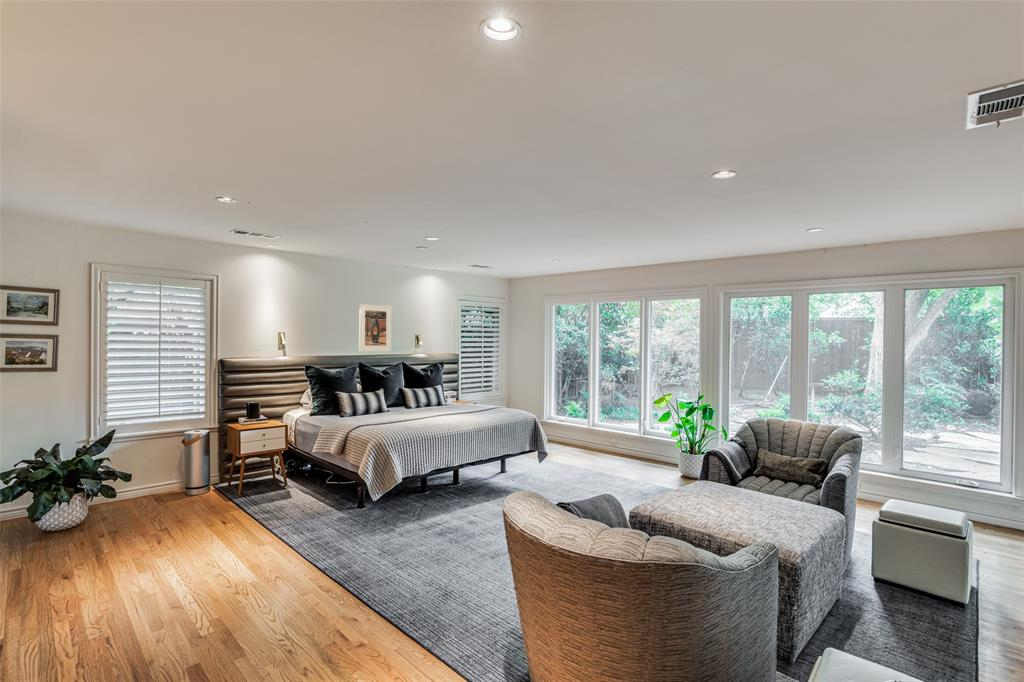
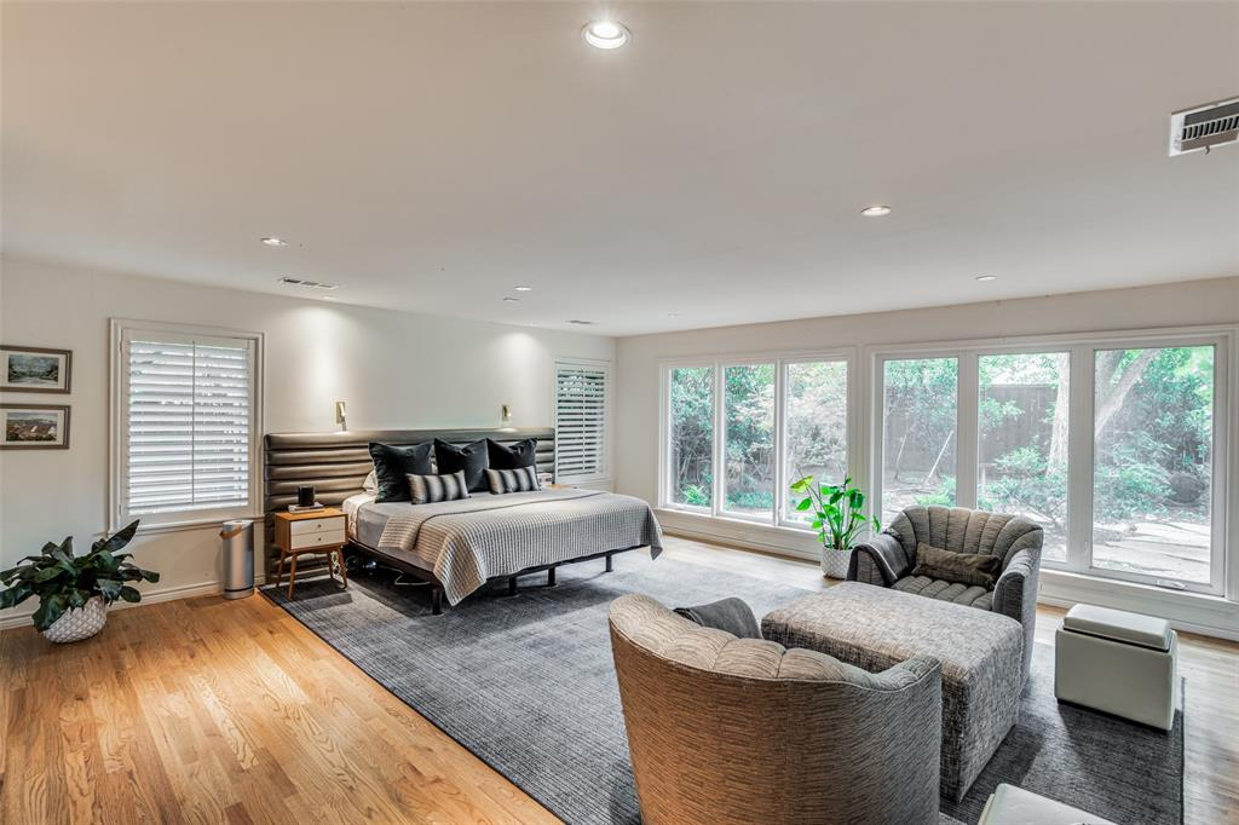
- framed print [358,303,393,353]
